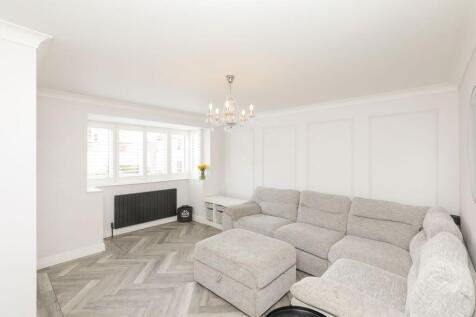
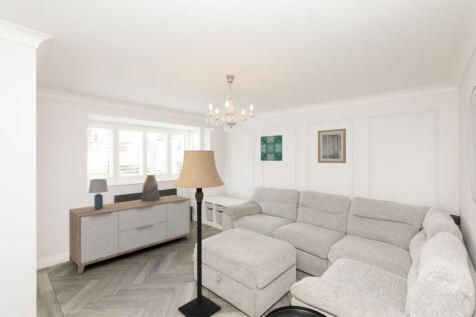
+ decorative urn [140,174,161,201]
+ sideboard [68,194,192,275]
+ lamp [87,178,110,210]
+ wall art [260,134,283,162]
+ lamp [172,149,225,317]
+ wall art [317,127,347,164]
